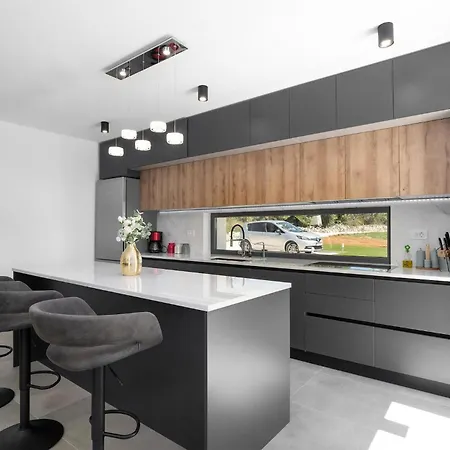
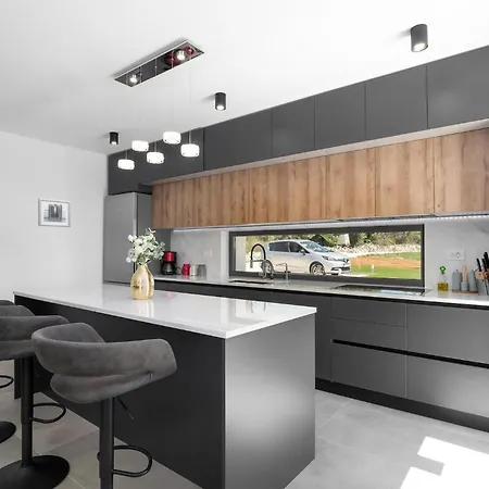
+ wall art [37,198,72,228]
